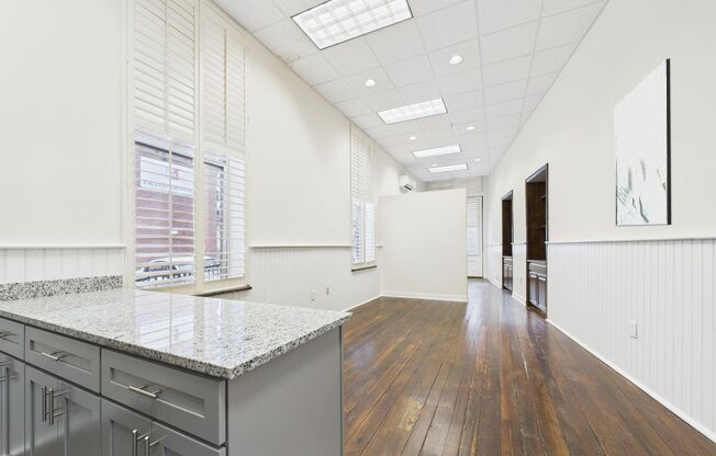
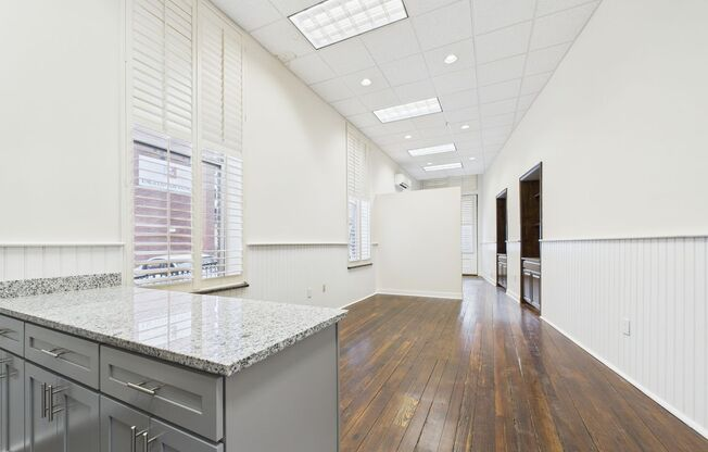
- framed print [614,57,673,228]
